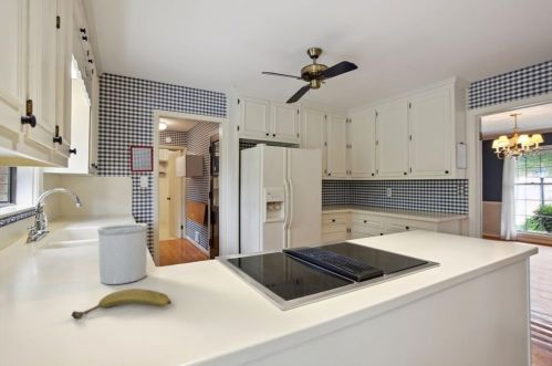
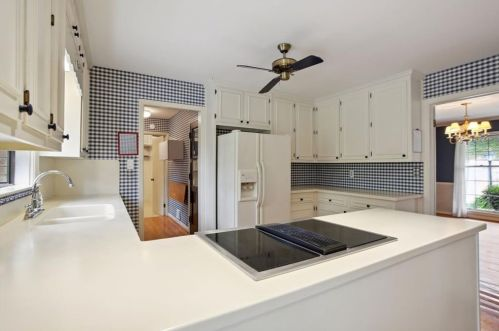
- utensil holder [96,222,148,285]
- fruit [70,287,173,320]
